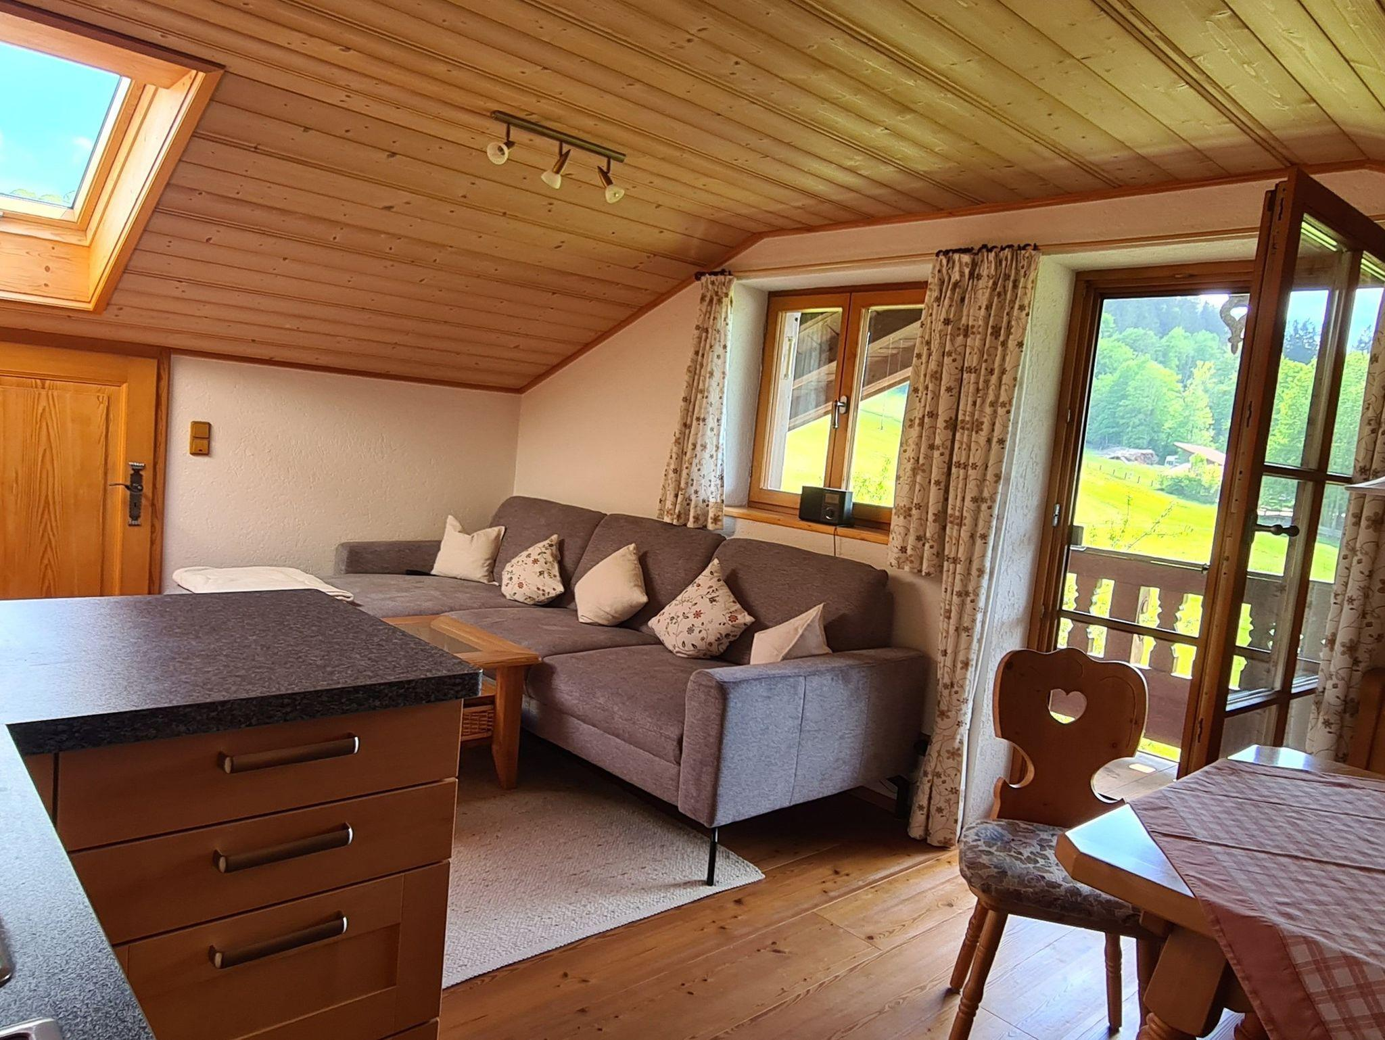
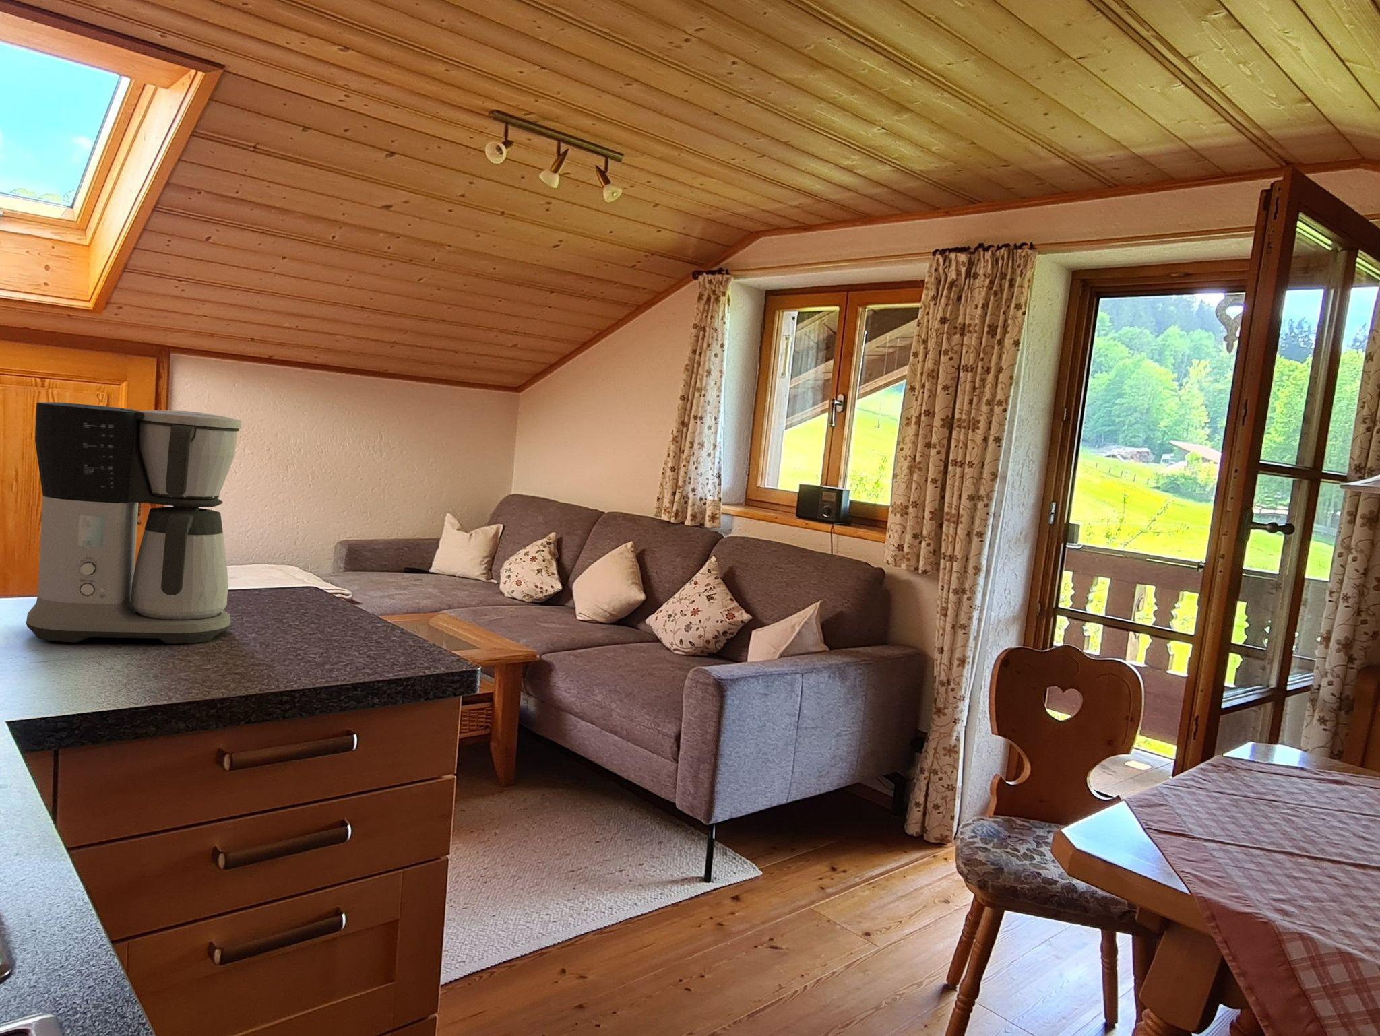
+ coffee maker [25,402,242,644]
